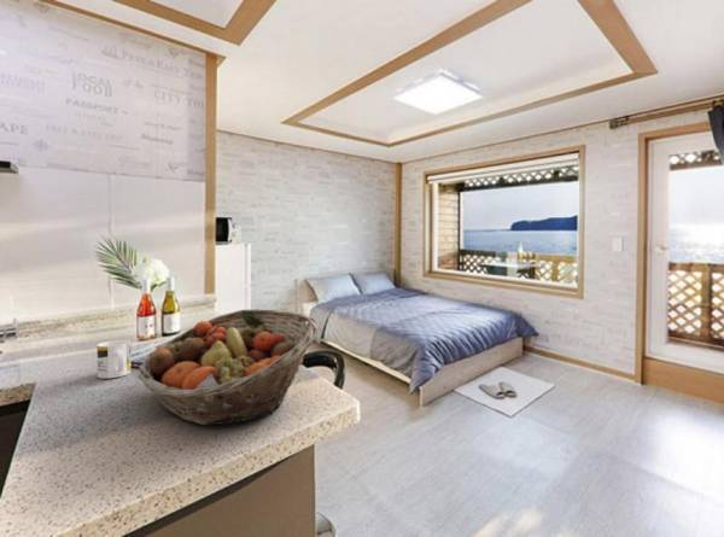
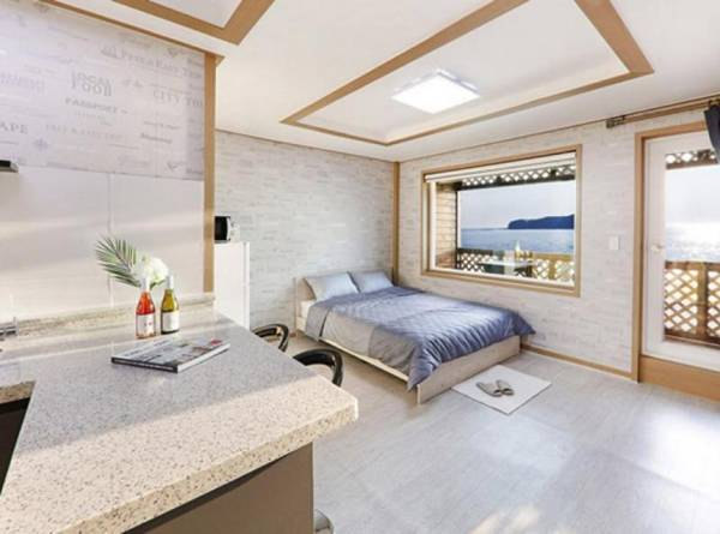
- fruit basket [136,308,320,426]
- mug [97,339,132,380]
